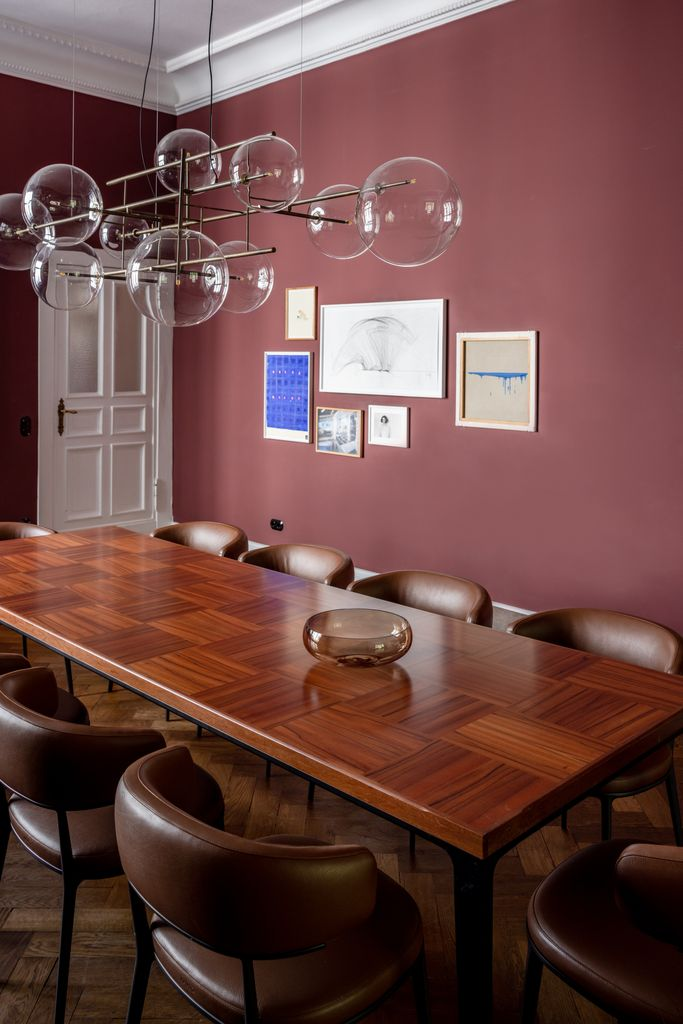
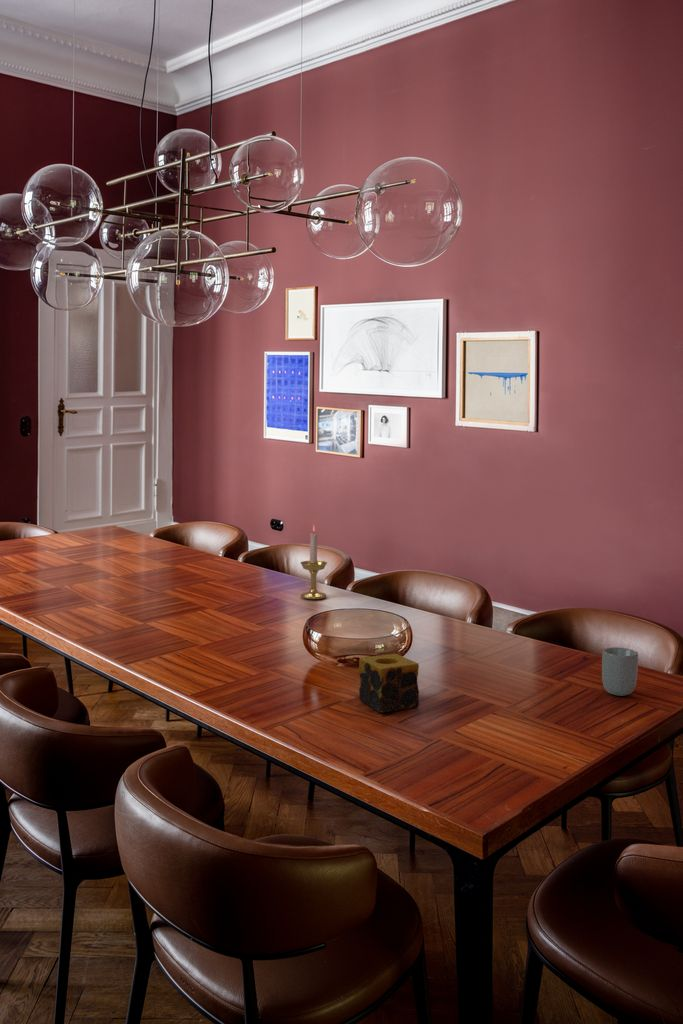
+ candle [358,653,420,713]
+ candlestick [300,525,328,600]
+ cup [601,646,639,697]
